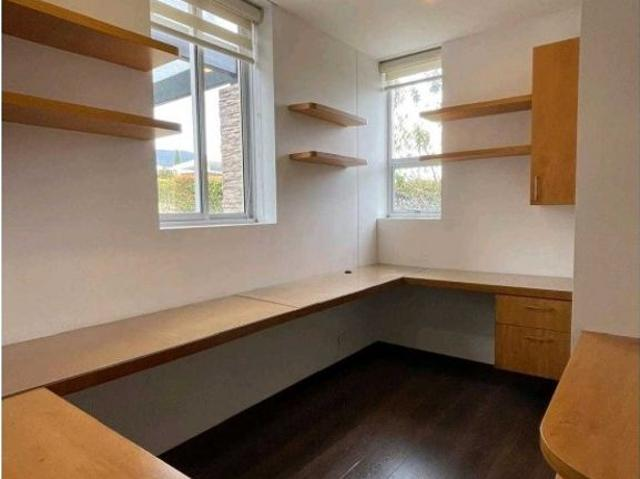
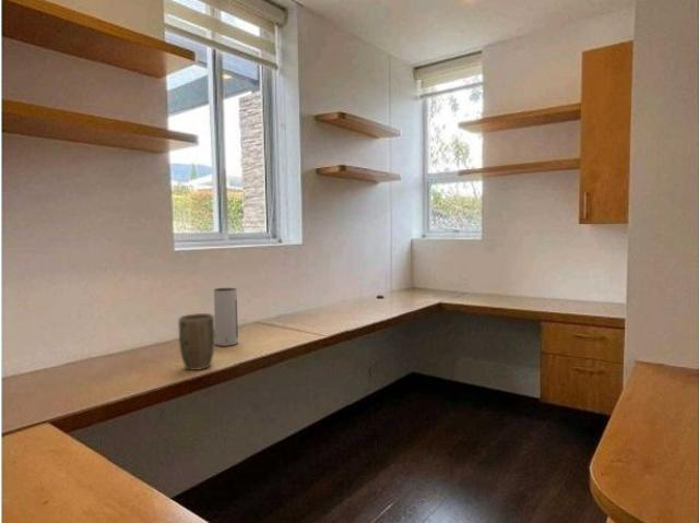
+ plant pot [178,312,215,371]
+ speaker [213,287,239,347]
